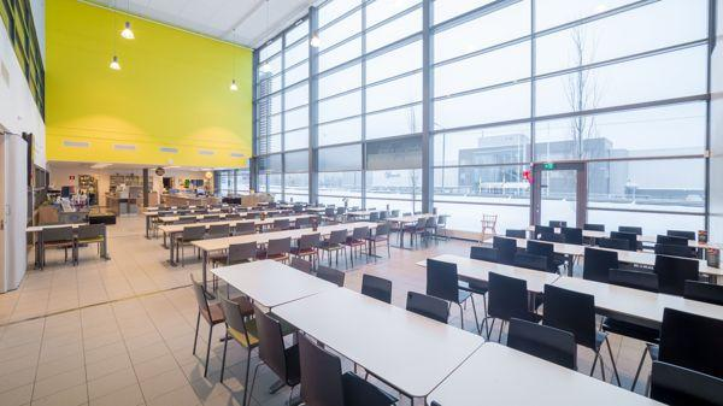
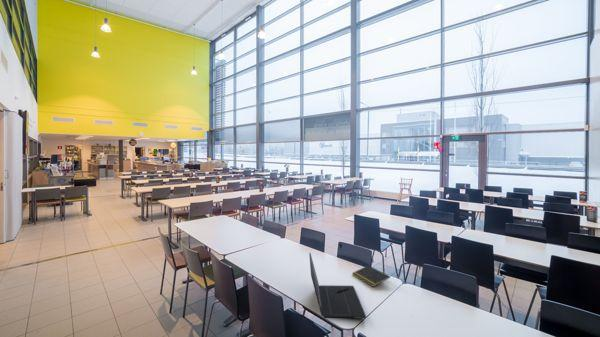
+ notepad [351,265,391,288]
+ laptop [308,252,367,319]
